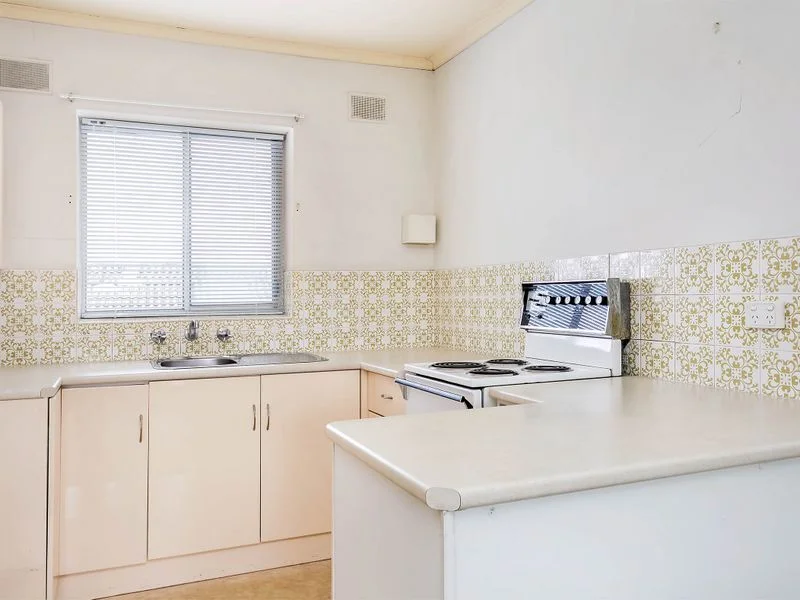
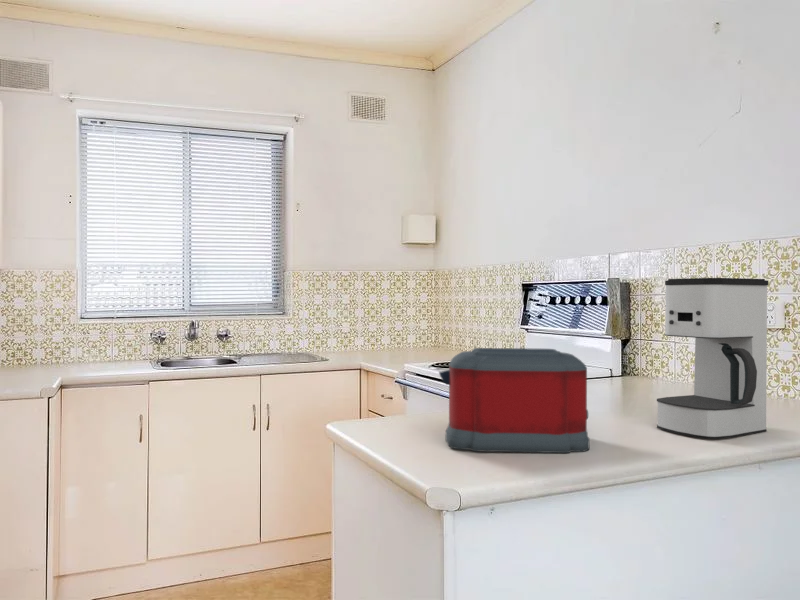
+ toaster [438,347,591,454]
+ coffee maker [656,277,769,440]
